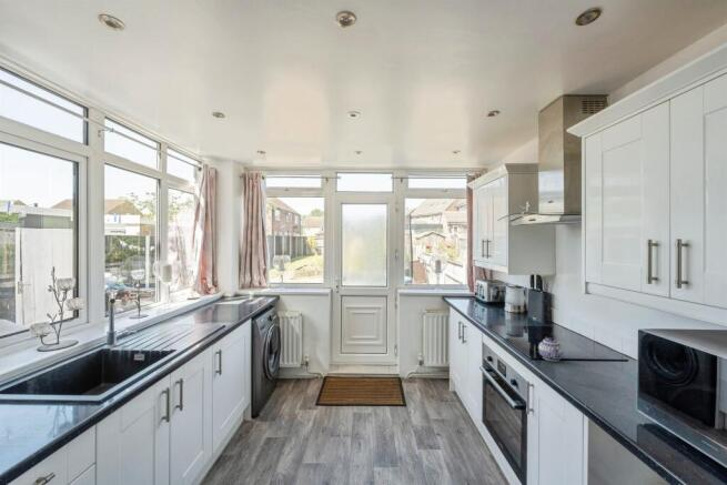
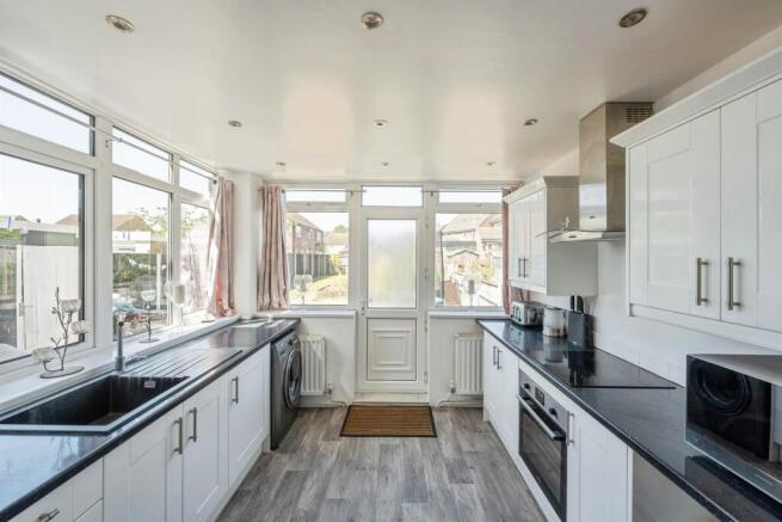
- teapot [537,336,565,362]
